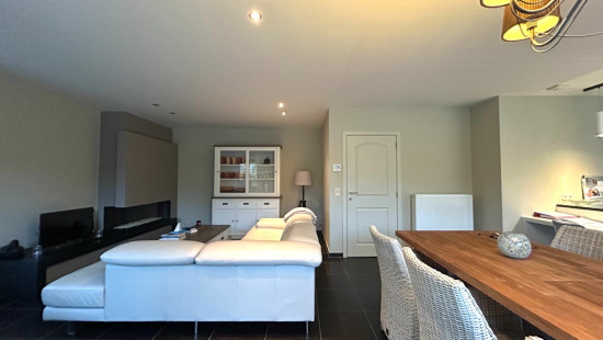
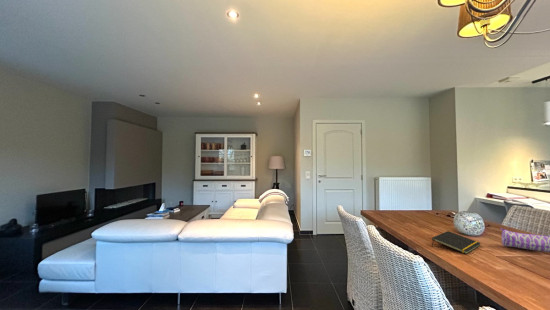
+ notepad [431,230,482,255]
+ pencil case [499,227,550,253]
